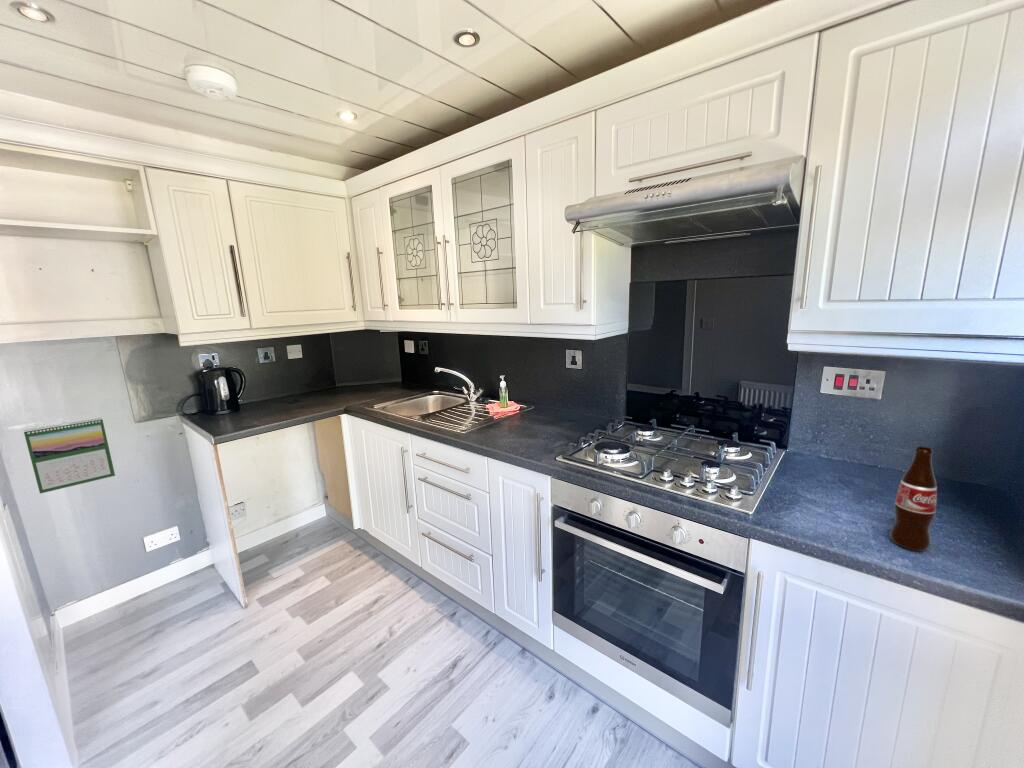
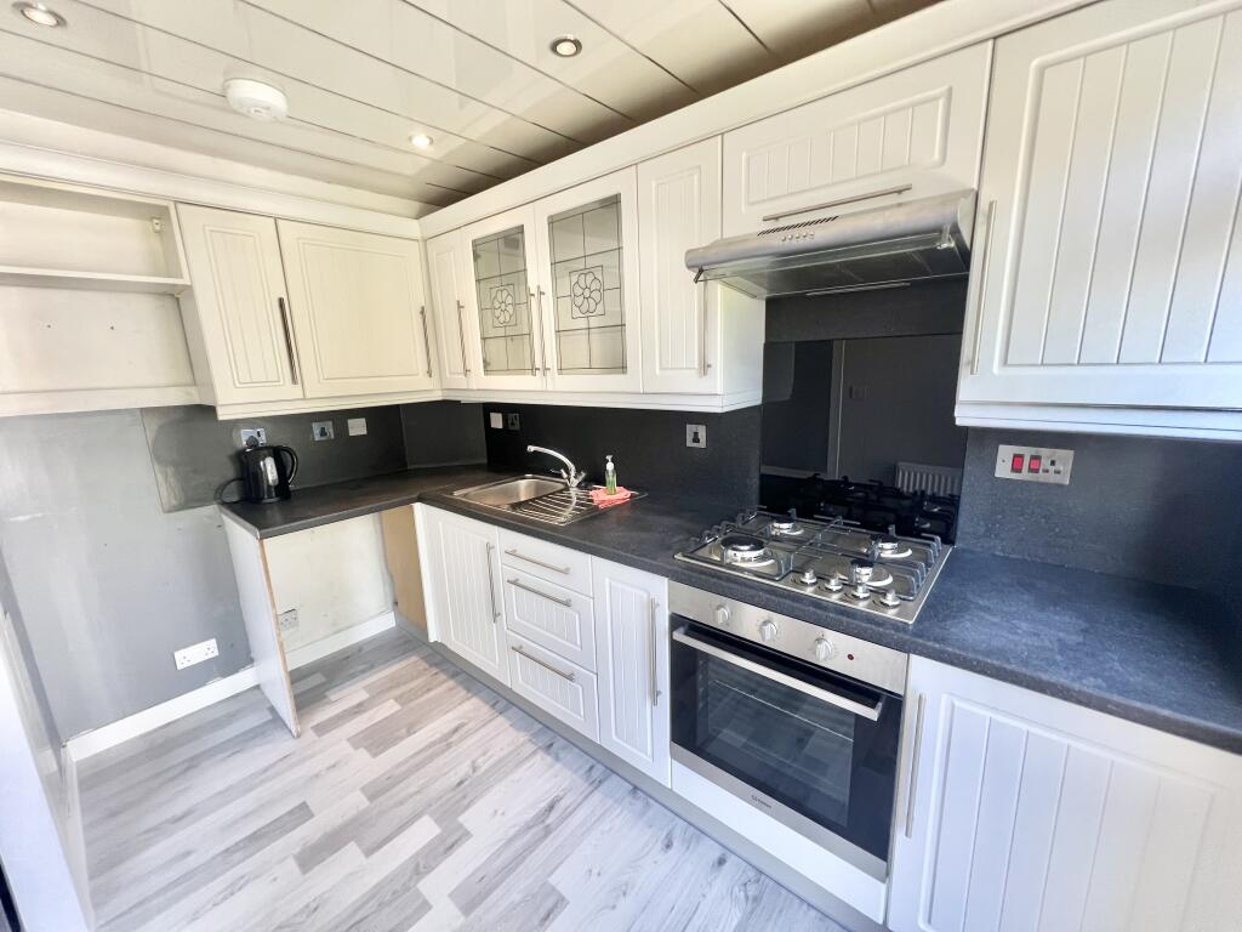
- calendar [22,417,116,495]
- bottle [889,446,938,552]
